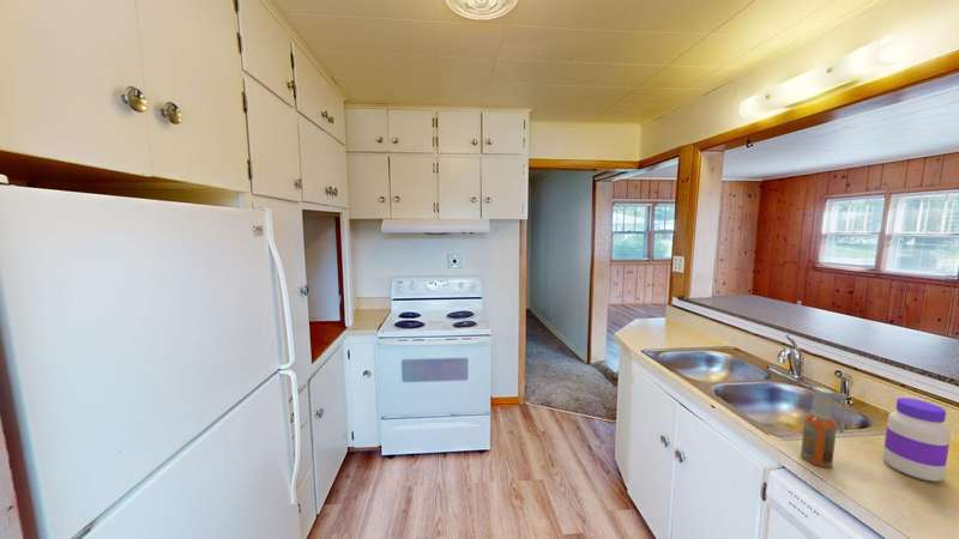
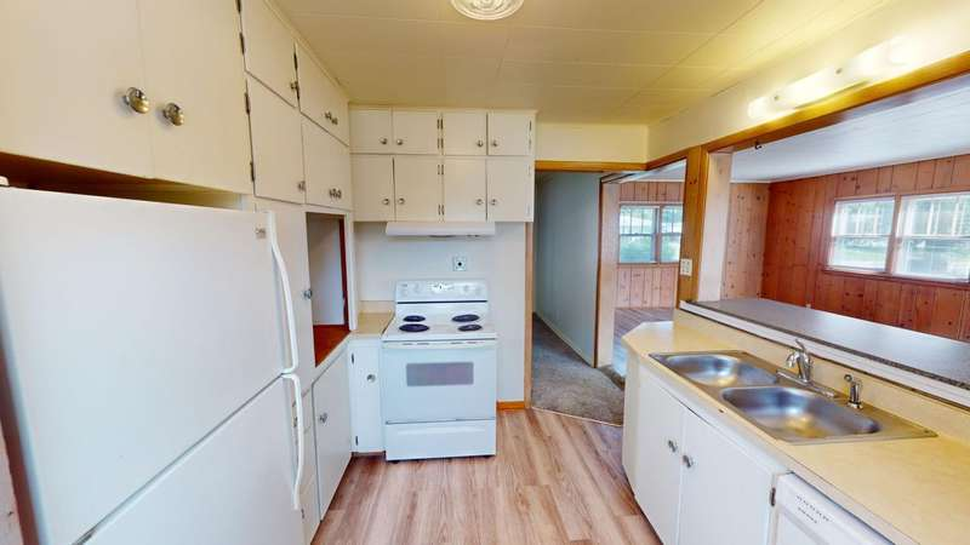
- spray bottle [800,386,849,468]
- jar [882,396,952,483]
